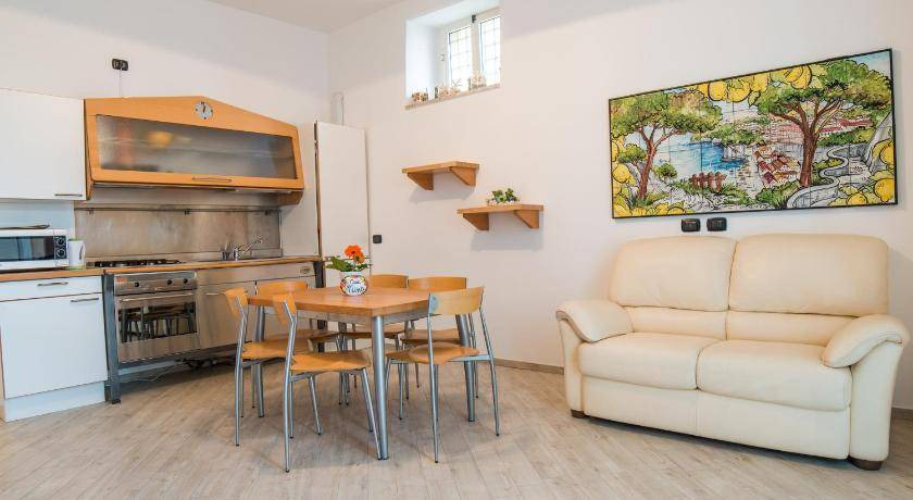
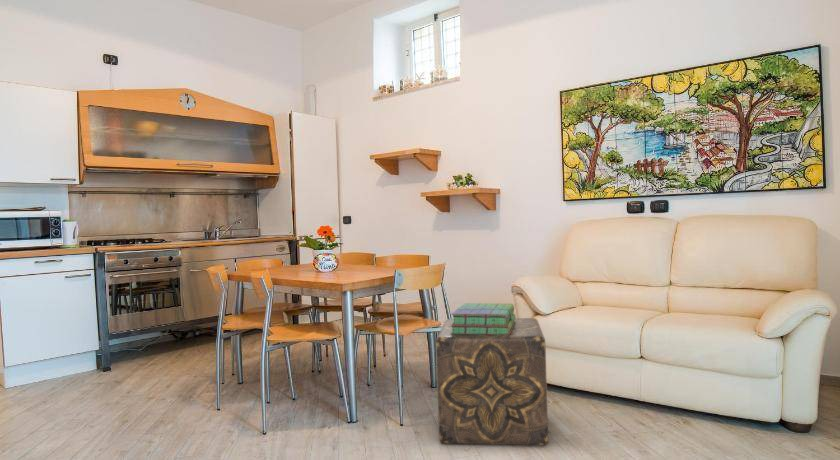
+ ottoman [435,317,549,447]
+ stack of books [450,302,517,335]
